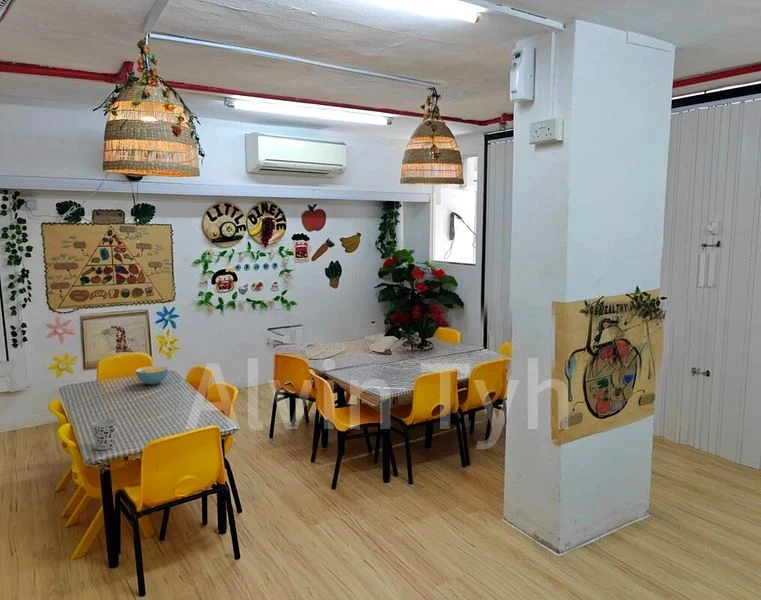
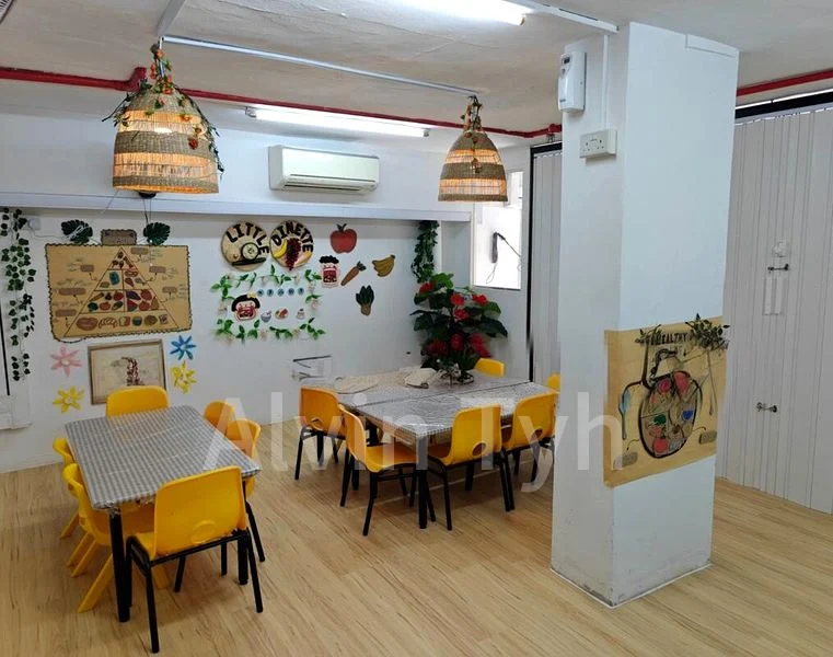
- cup [90,418,118,451]
- cereal bowl [135,365,169,386]
